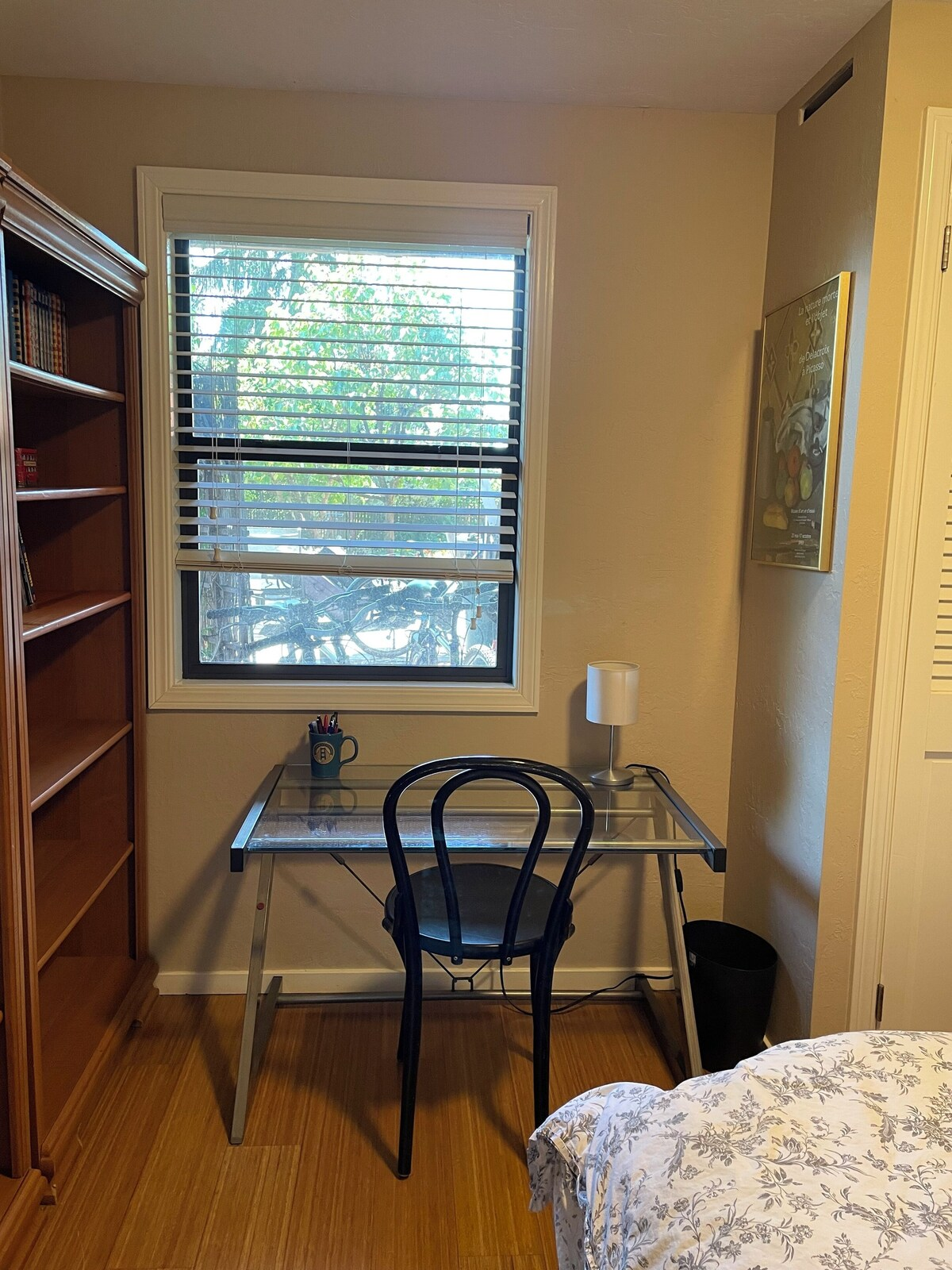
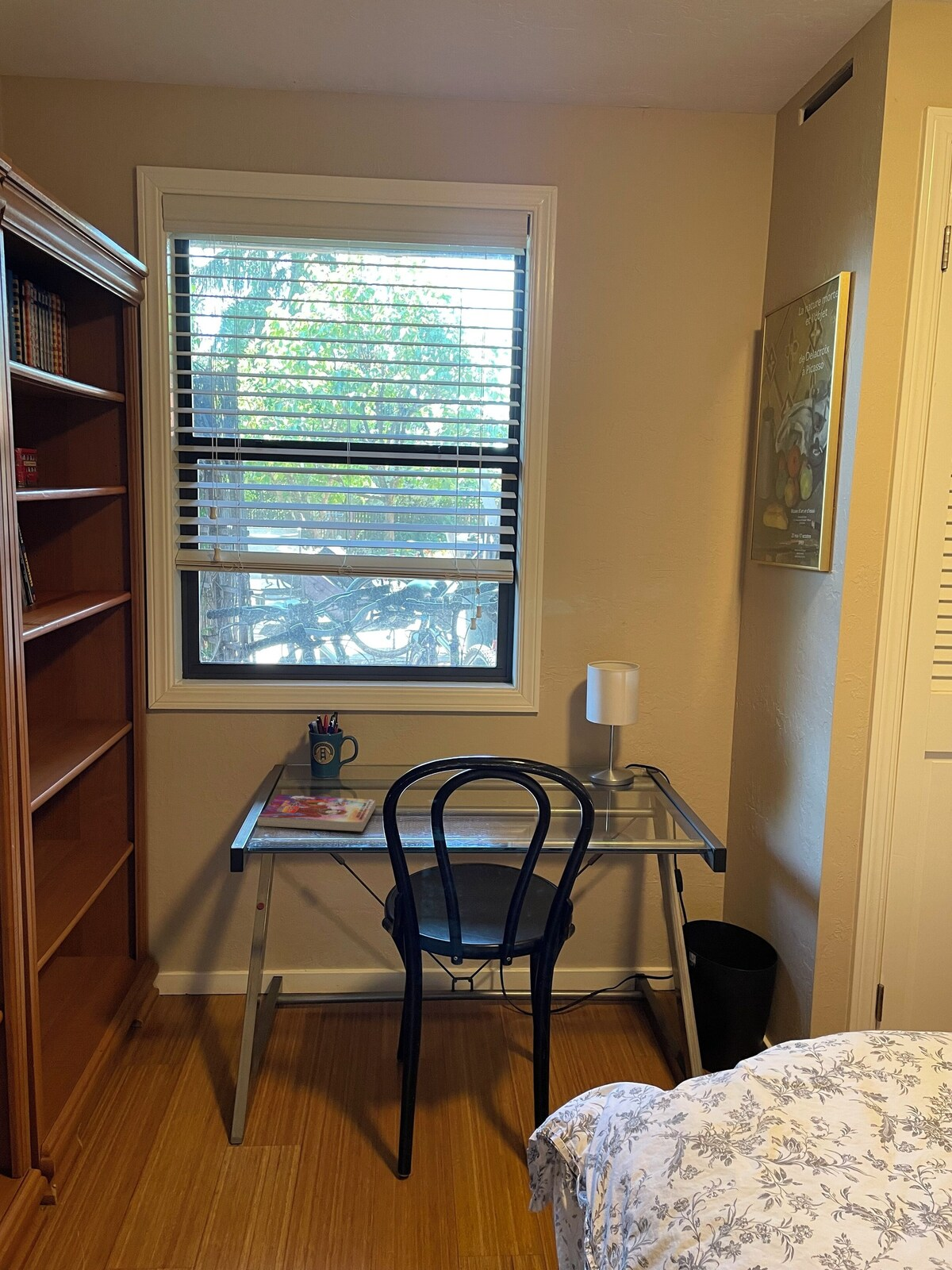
+ book [257,794,376,833]
